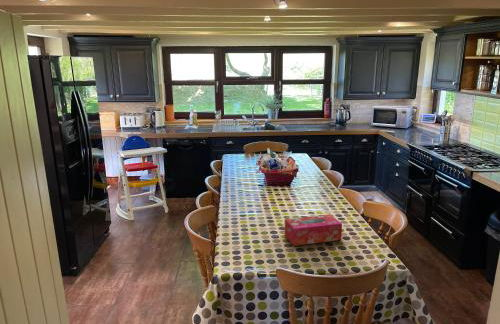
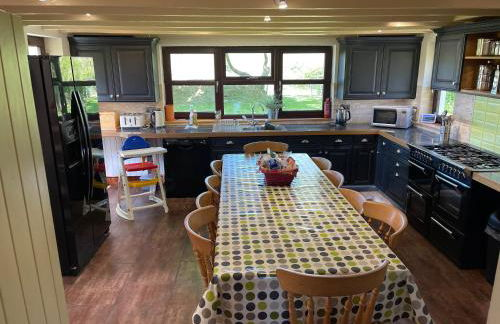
- tissue box [284,213,343,247]
